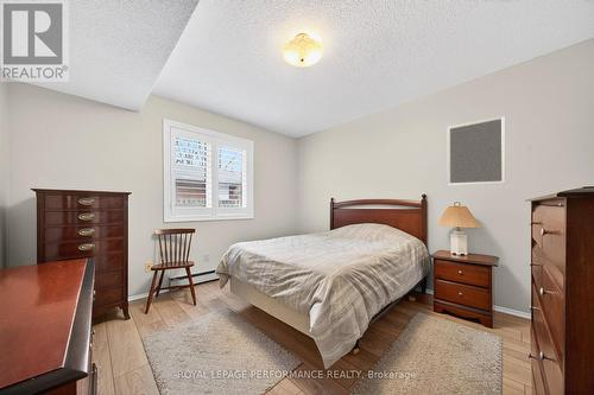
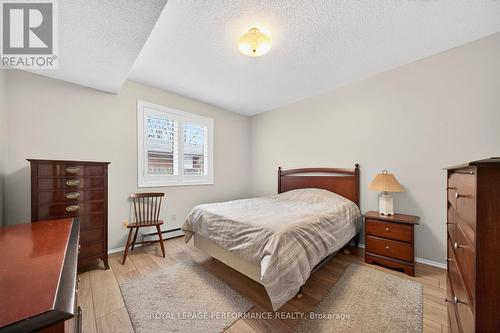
- home mirror [447,115,506,186]
